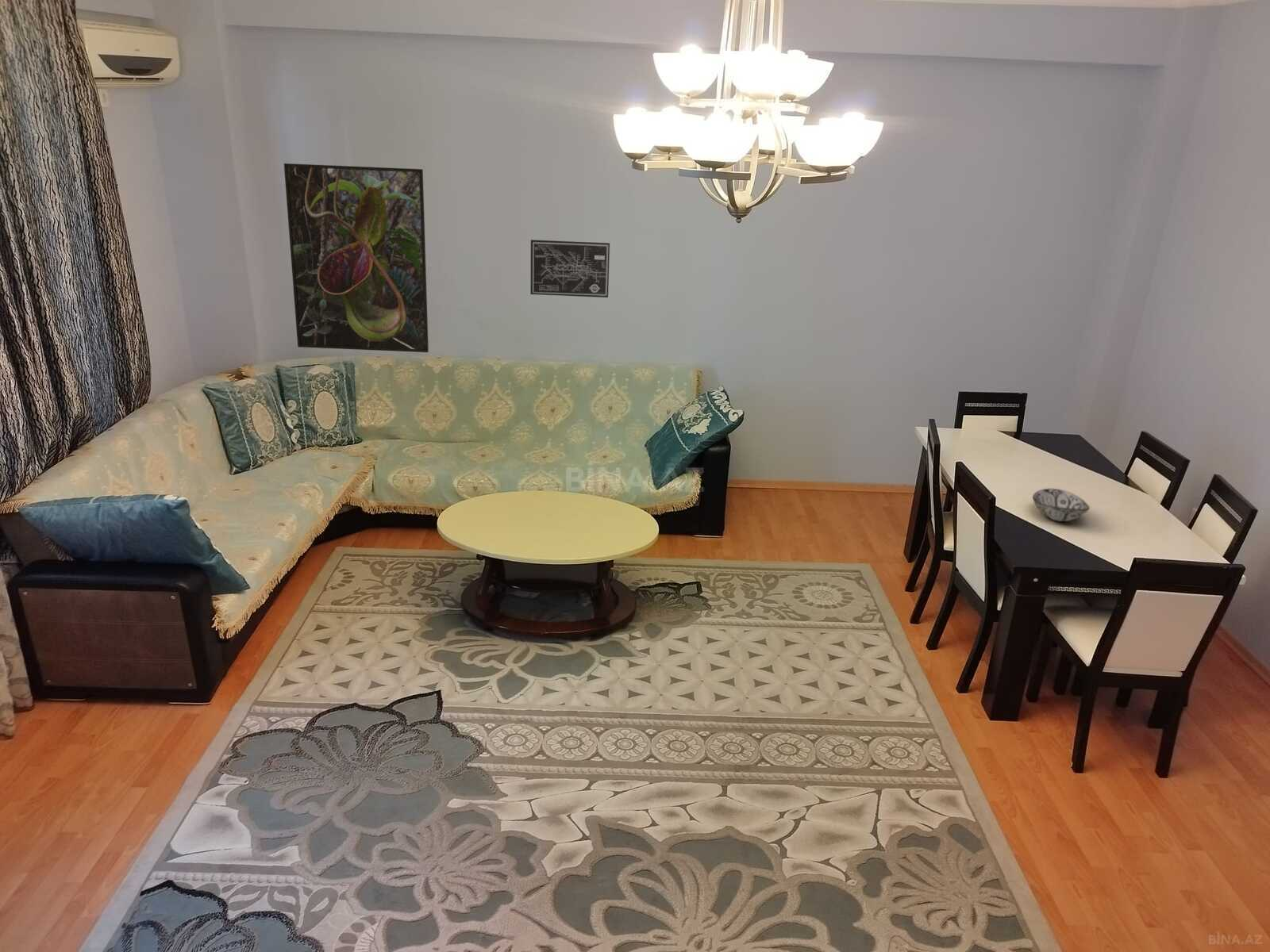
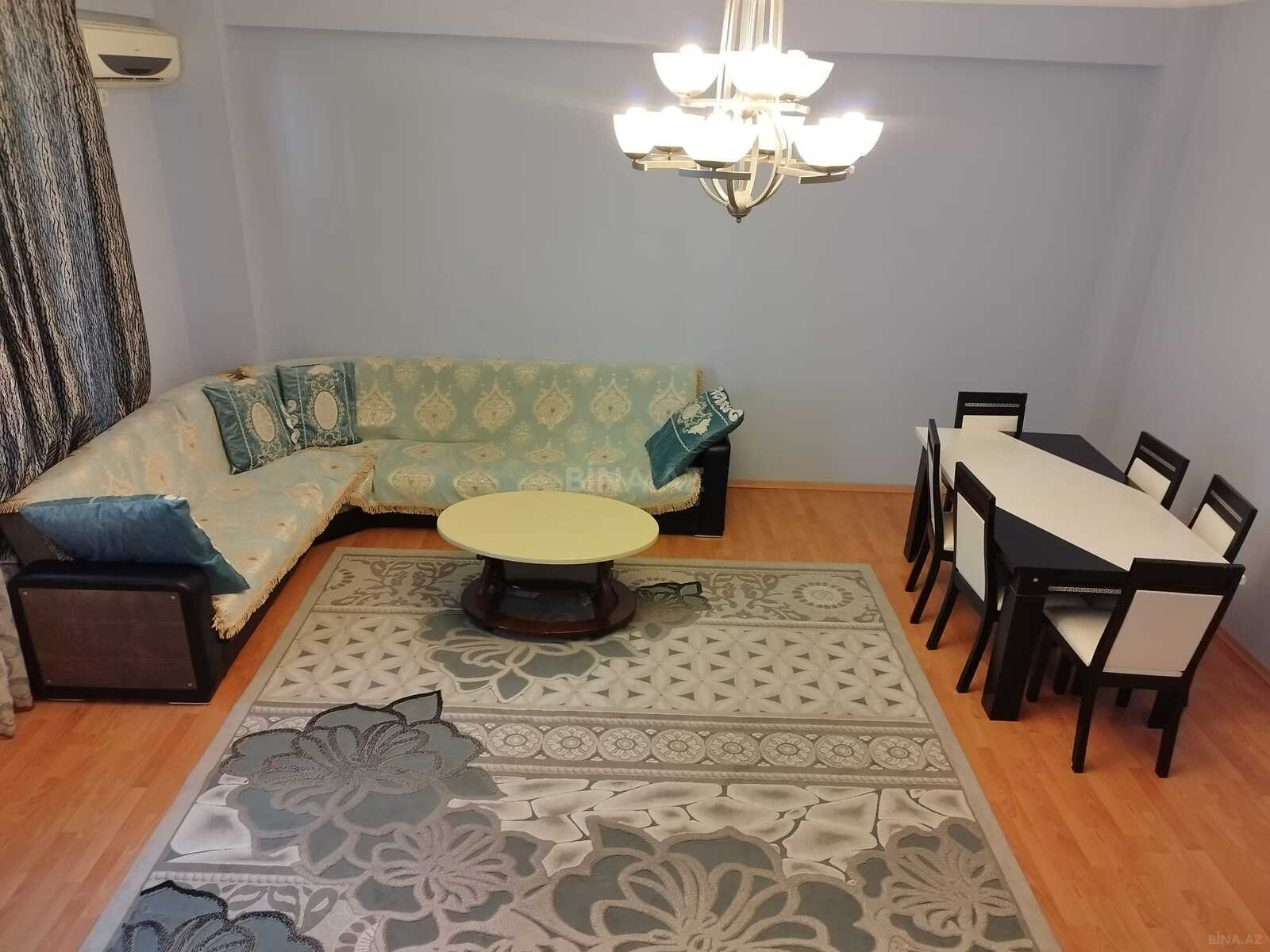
- wall art [529,239,610,298]
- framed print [283,163,429,353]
- decorative bowl [1032,488,1091,523]
